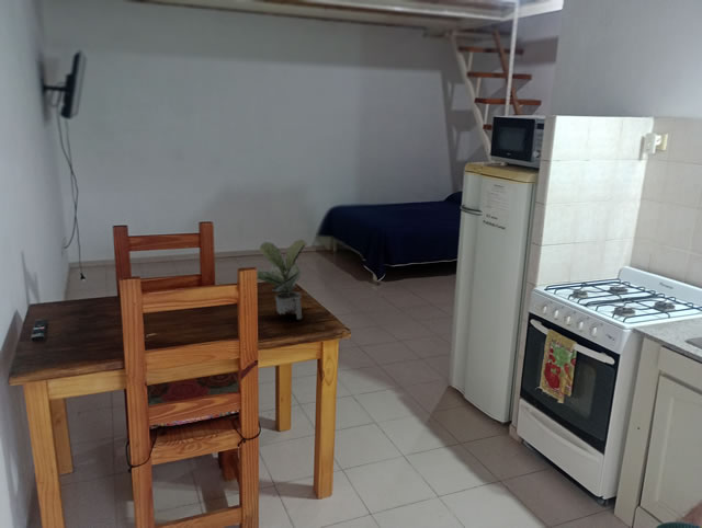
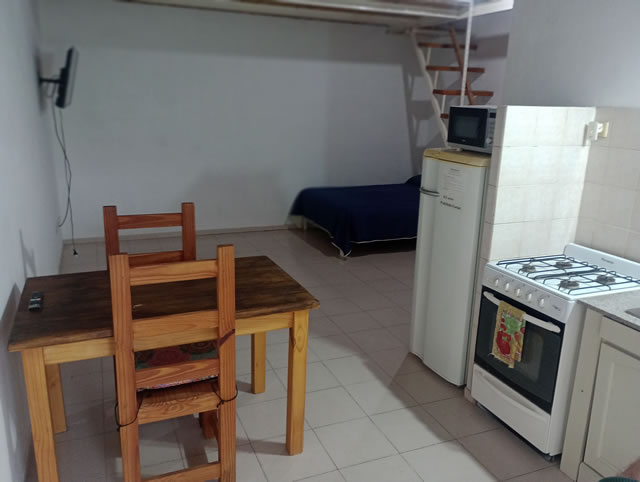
- potted plant [257,239,308,321]
